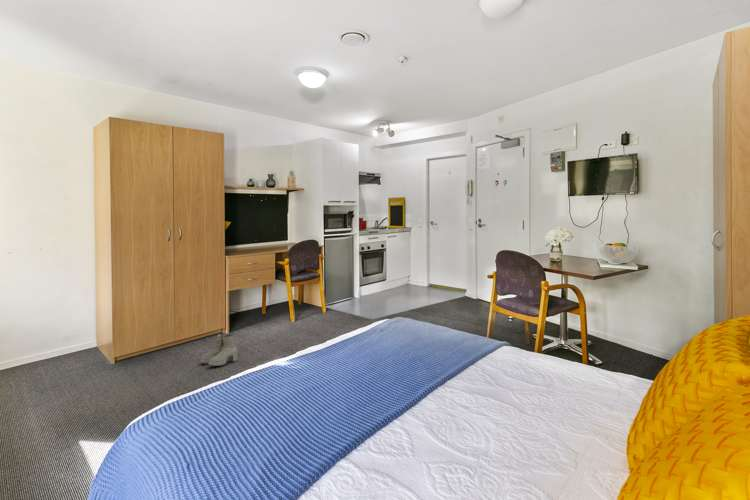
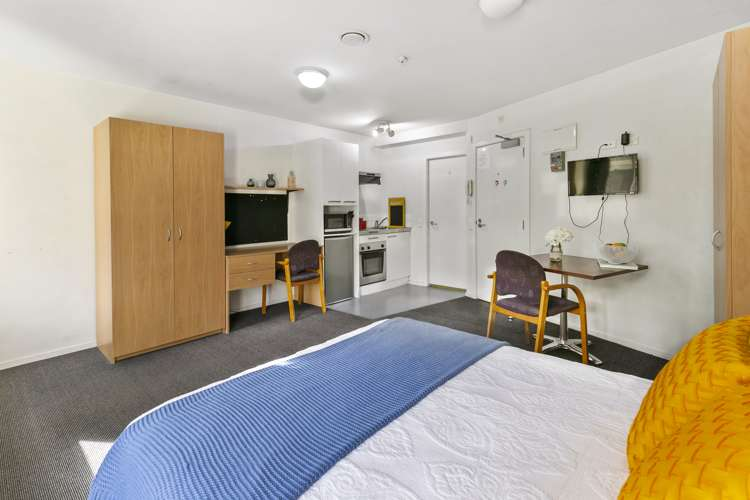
- boots [199,333,239,367]
